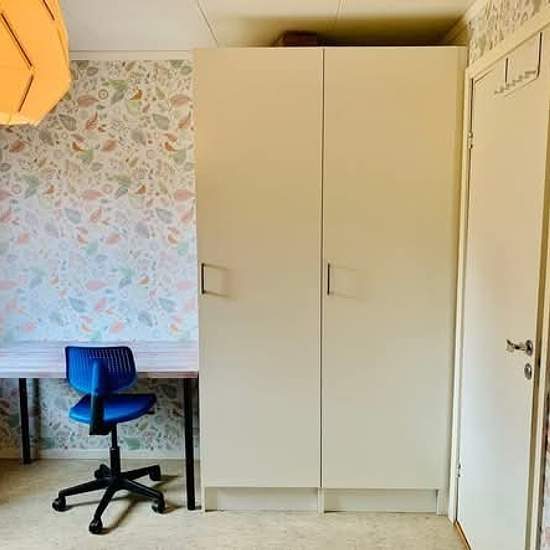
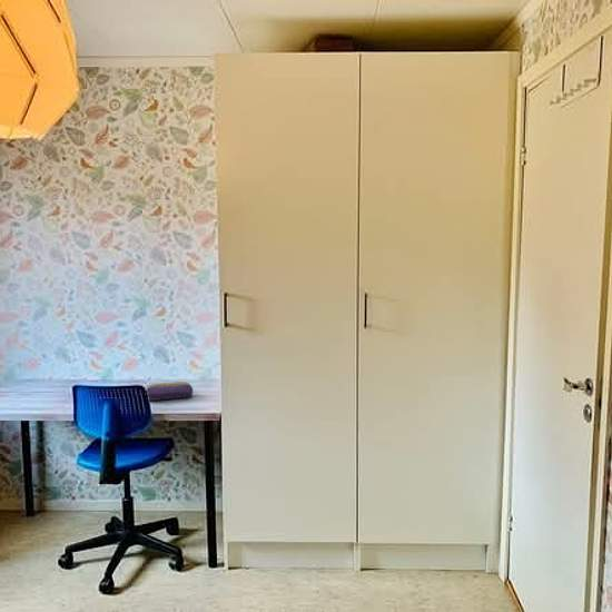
+ pencil case [145,381,195,402]
